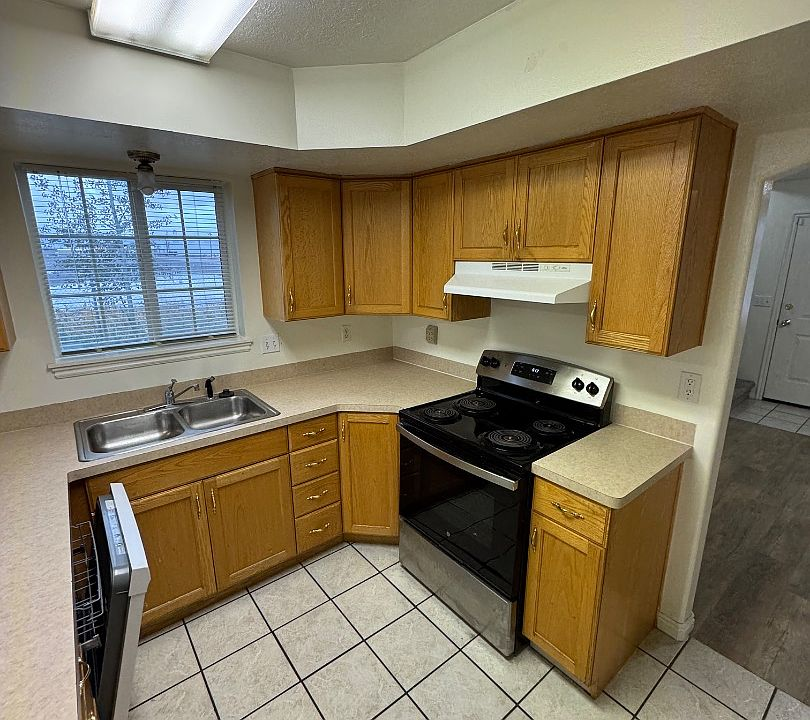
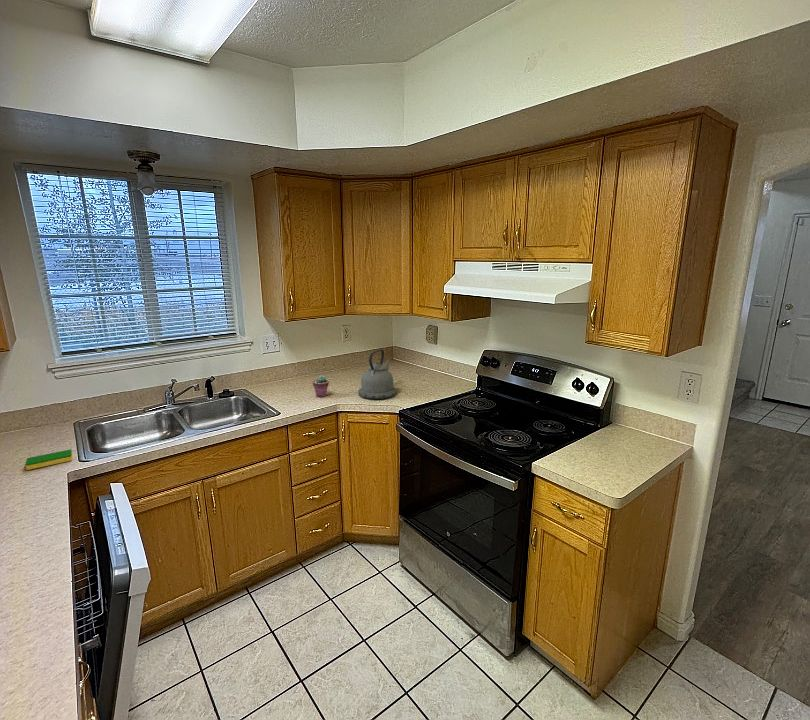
+ potted succulent [312,374,330,398]
+ kettle [357,349,398,400]
+ dish sponge [25,449,73,471]
